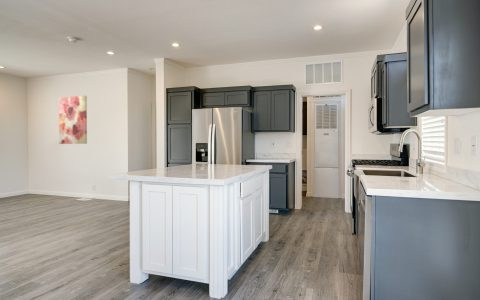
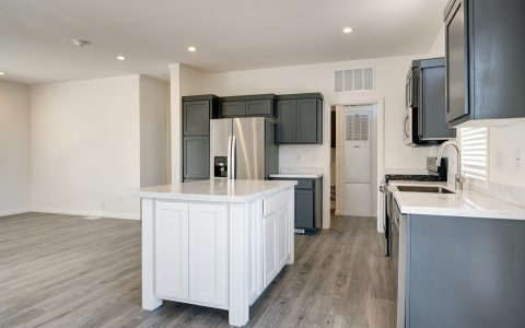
- wall art [58,95,88,145]
